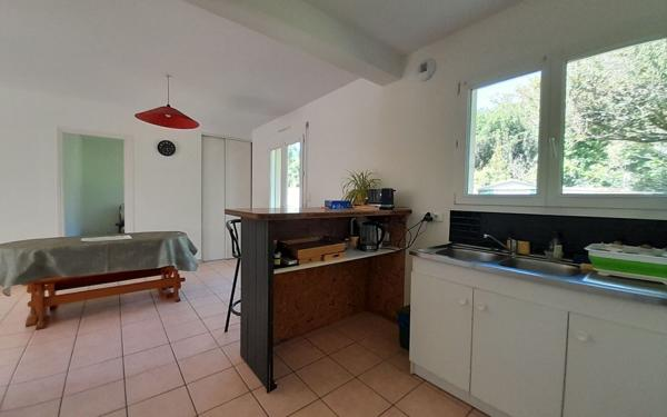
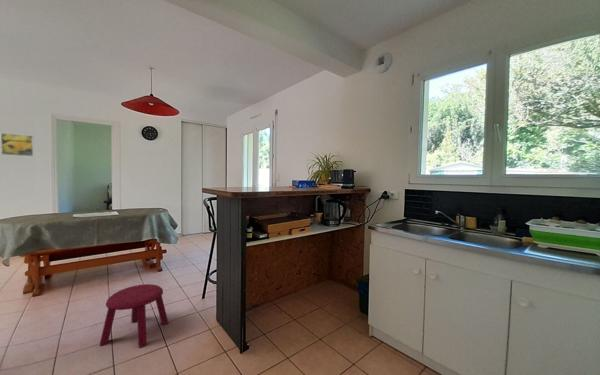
+ stool [99,283,169,349]
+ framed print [0,132,34,157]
